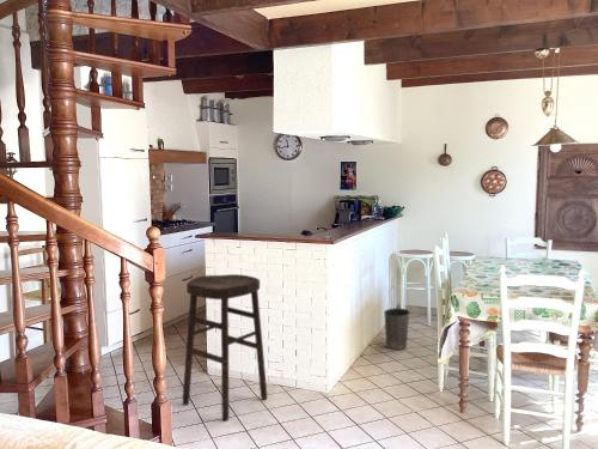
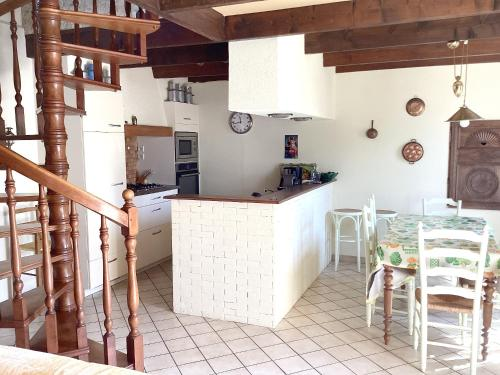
- stool [182,273,268,423]
- waste basket [383,307,410,351]
